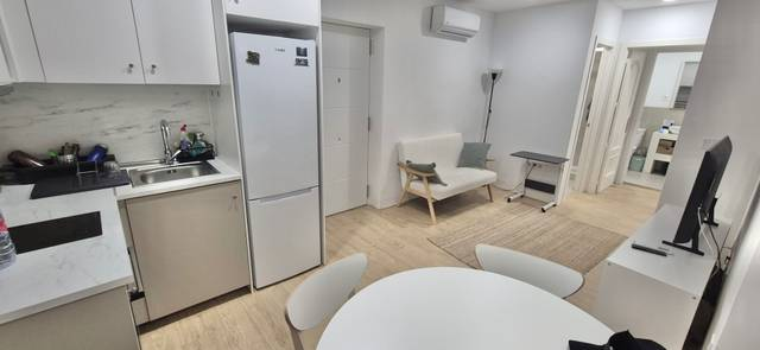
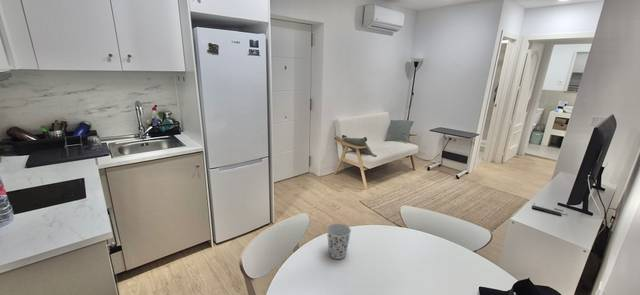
+ cup [326,222,352,260]
